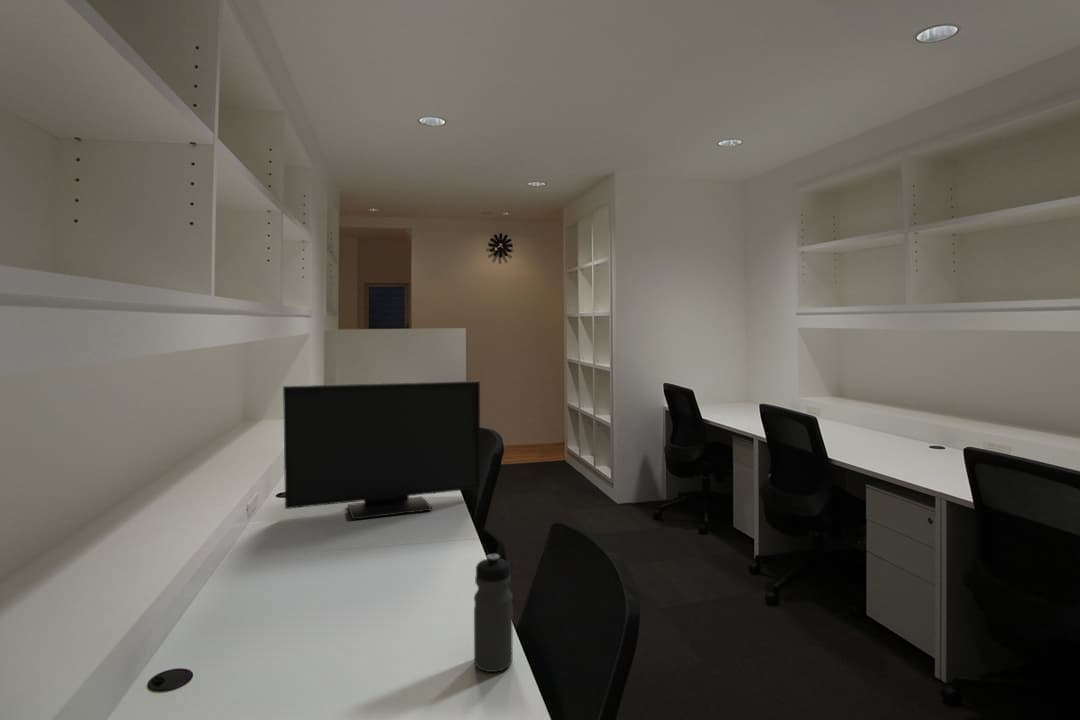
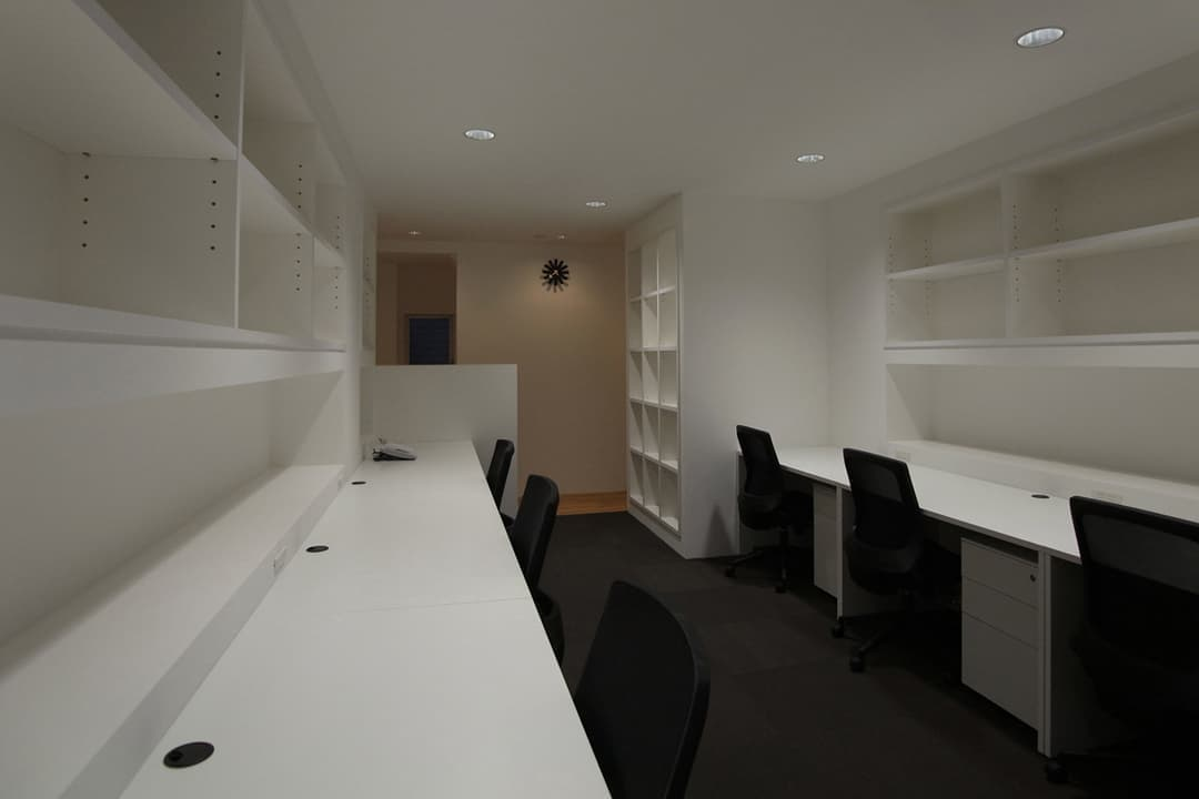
- water bottle [473,553,513,673]
- computer monitor [282,380,481,521]
